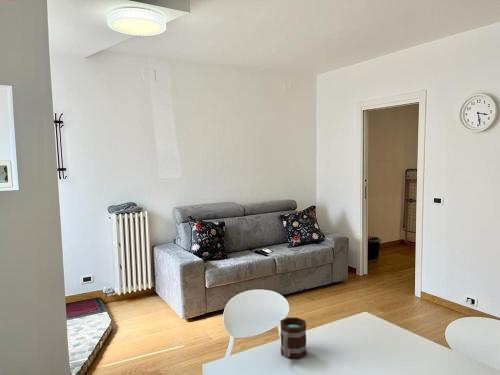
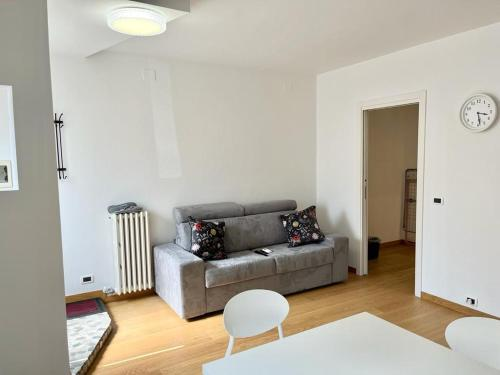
- mug [279,316,308,359]
